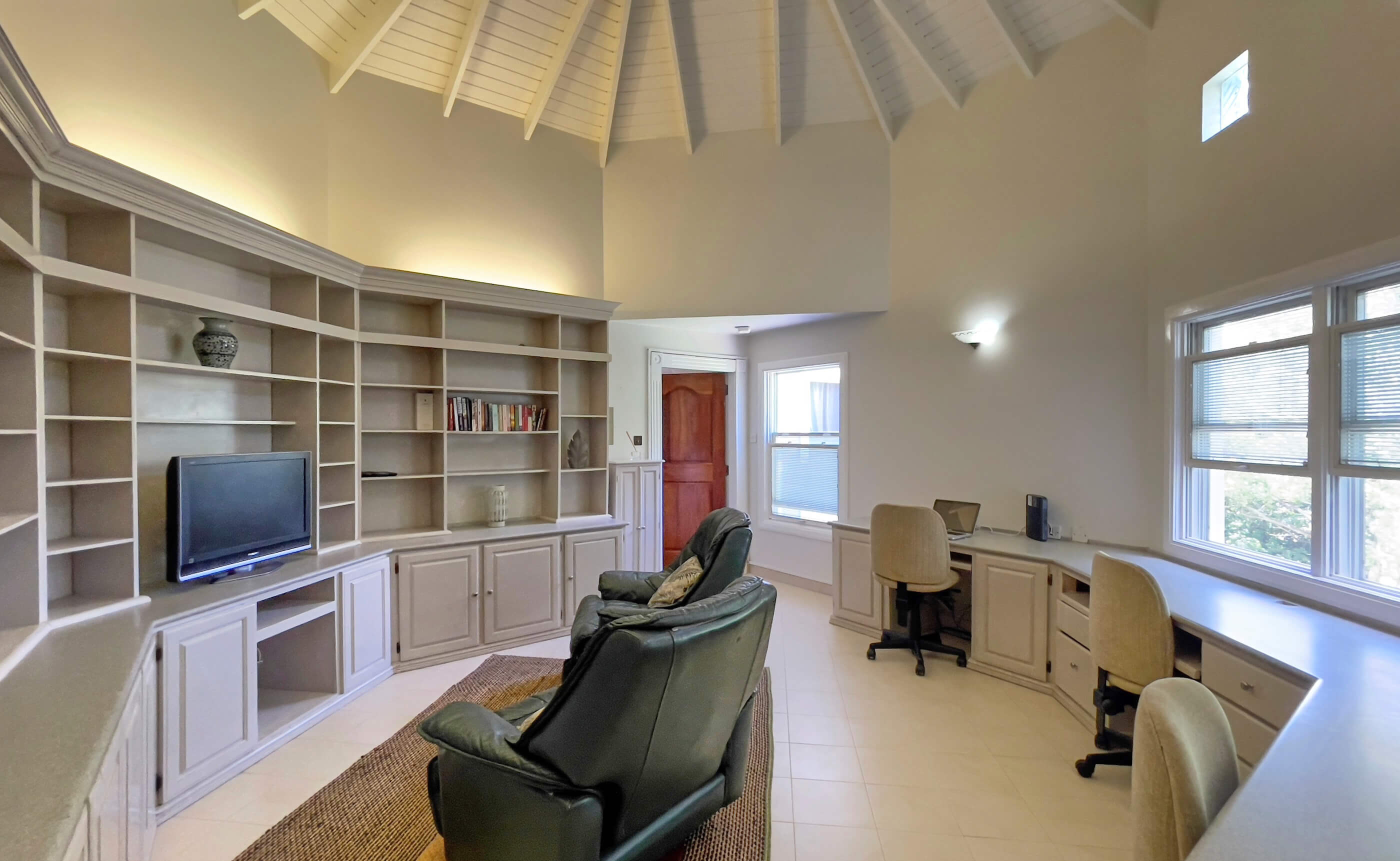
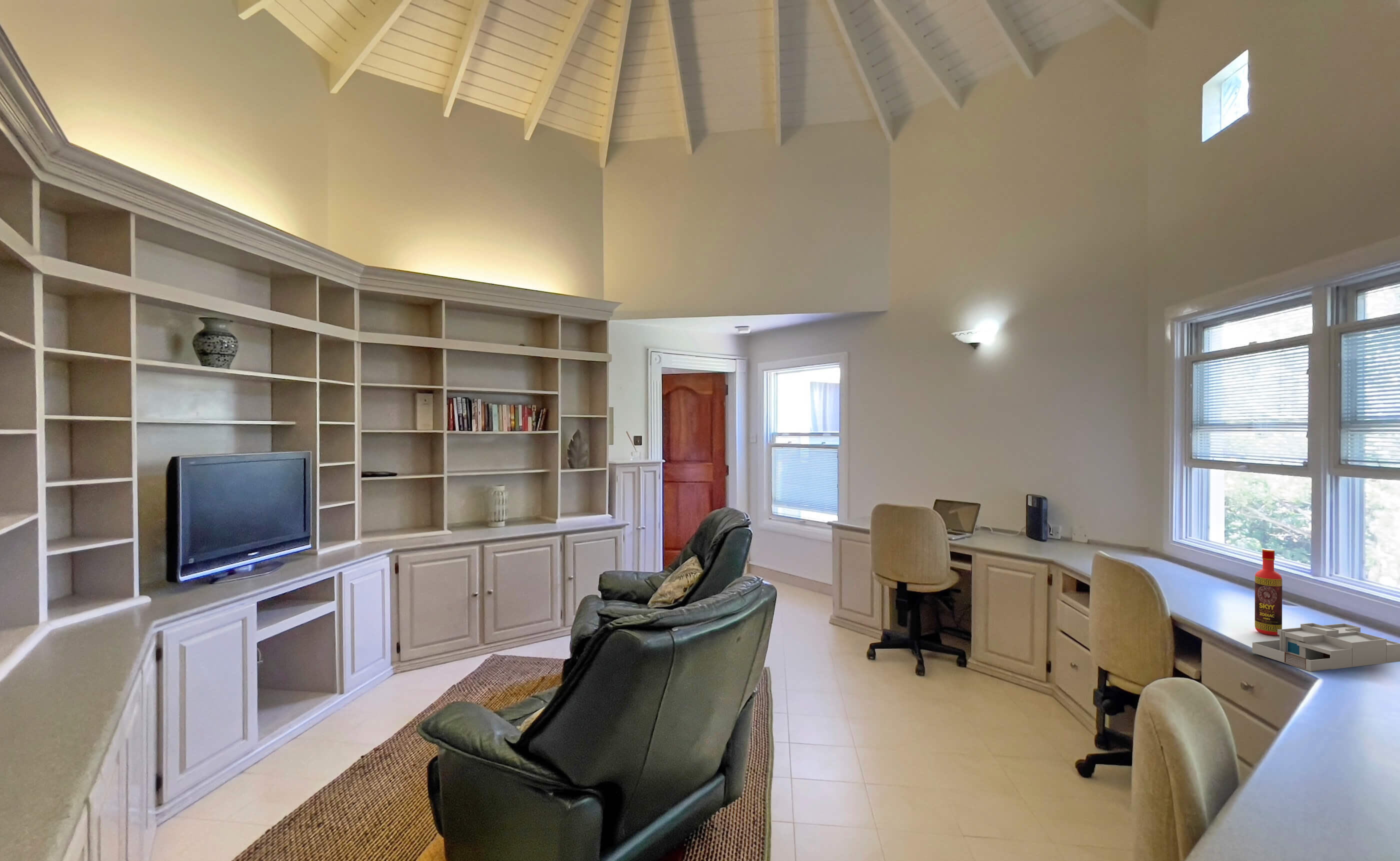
+ bottle [1254,548,1282,636]
+ desk organizer [1252,622,1400,672]
